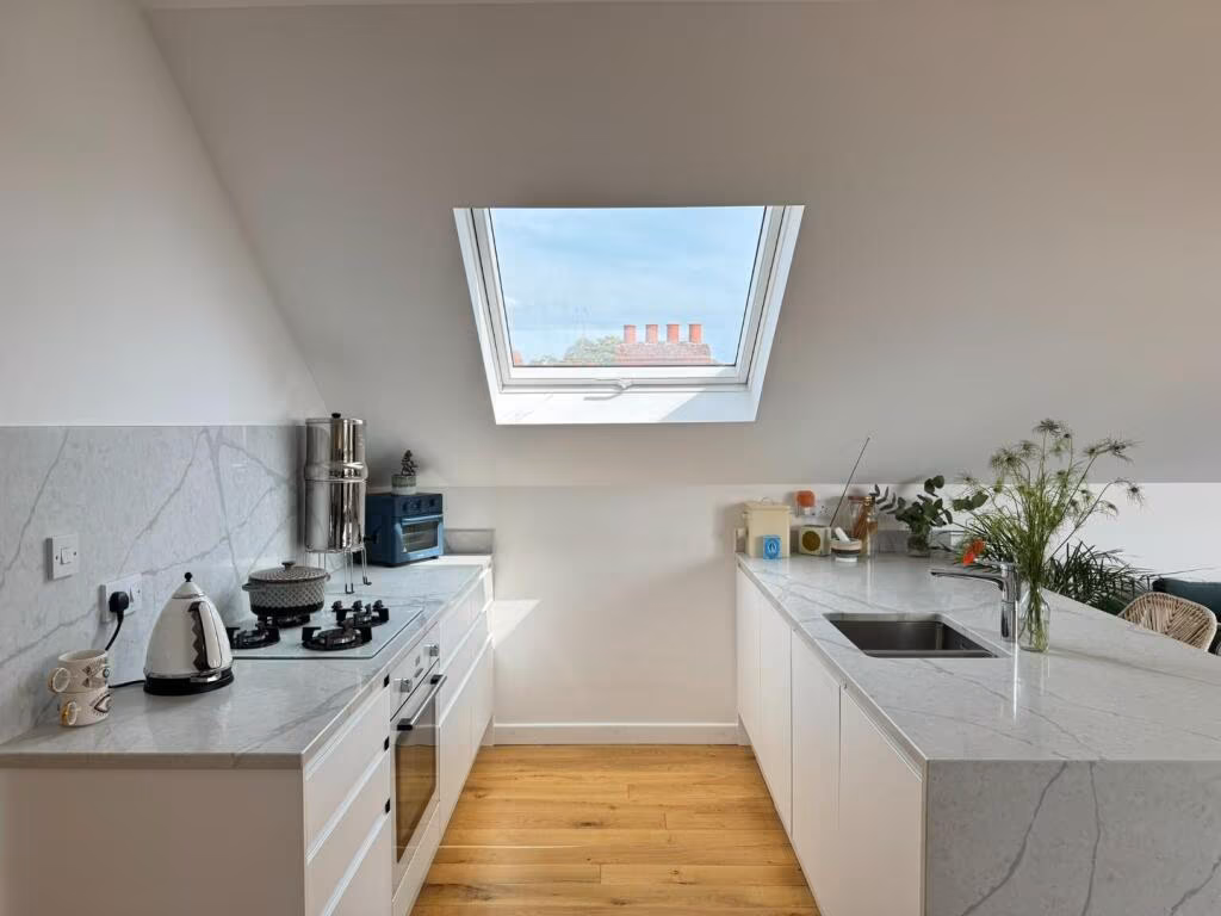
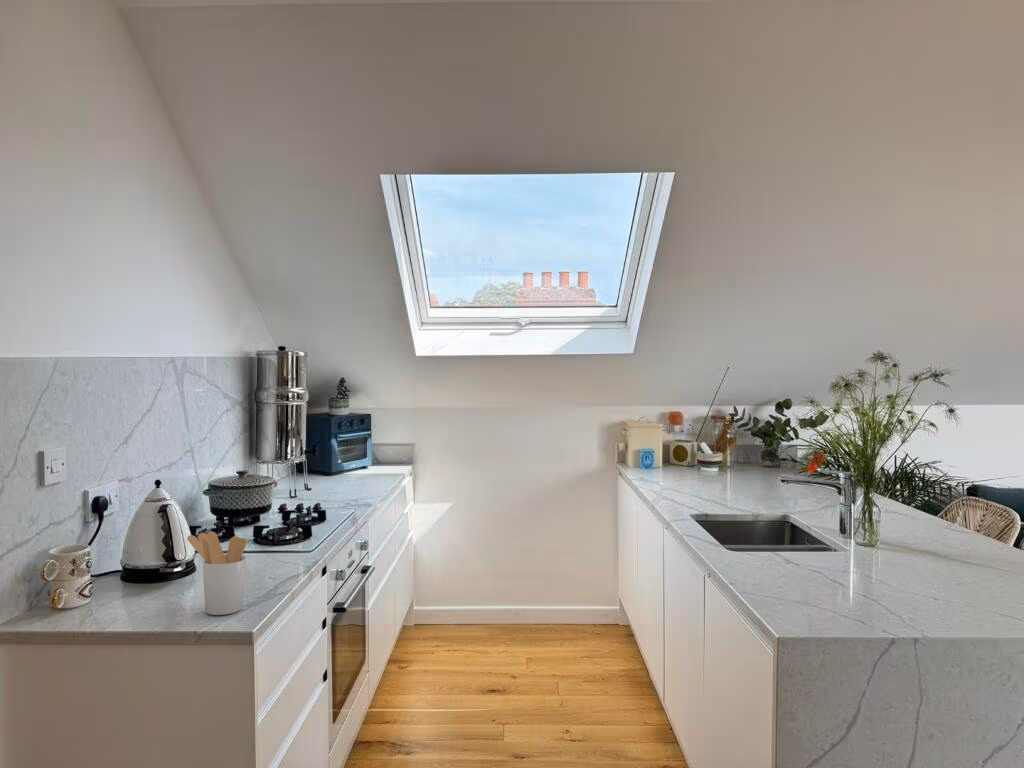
+ utensil holder [186,531,248,616]
